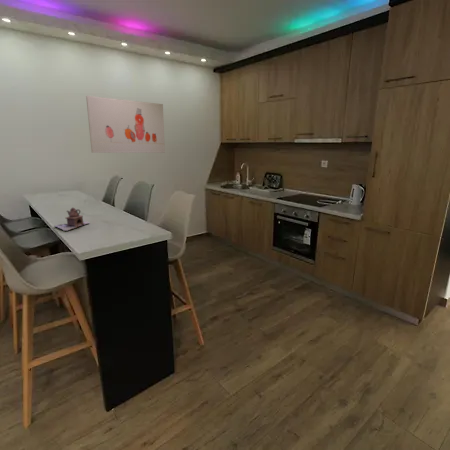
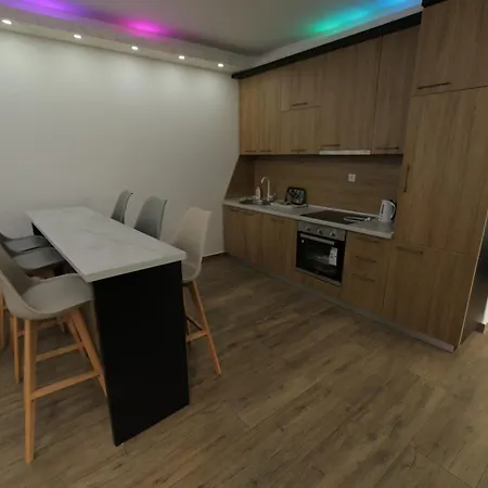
- wall art [85,95,166,154]
- teapot [53,207,90,232]
